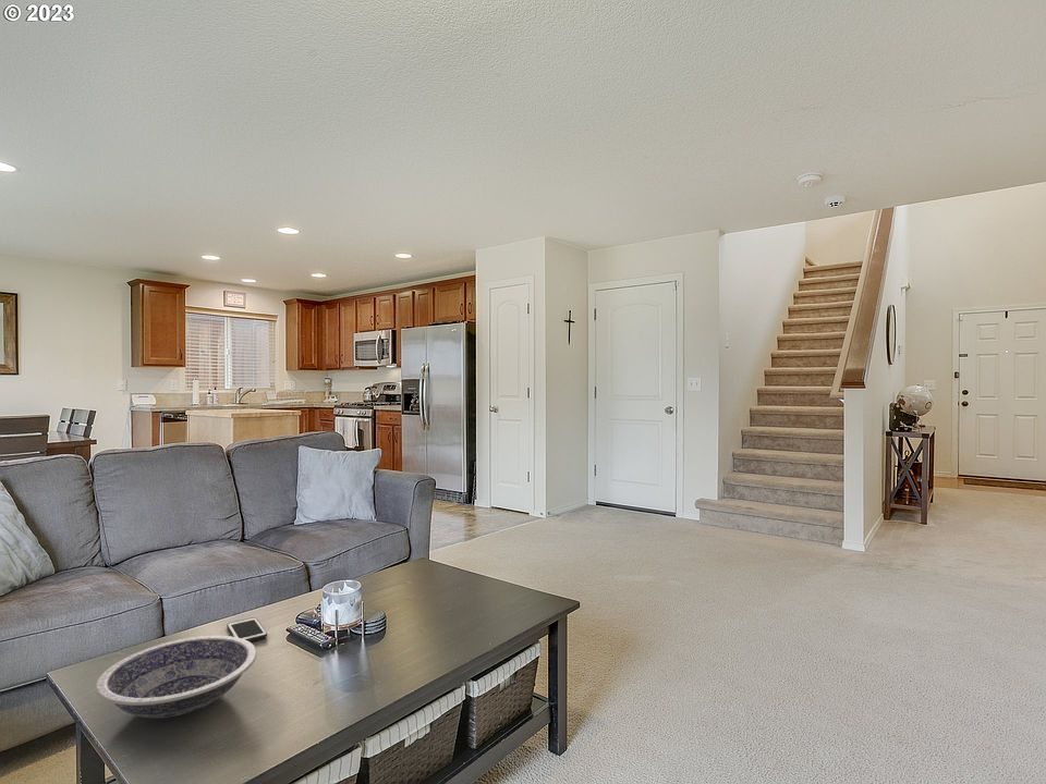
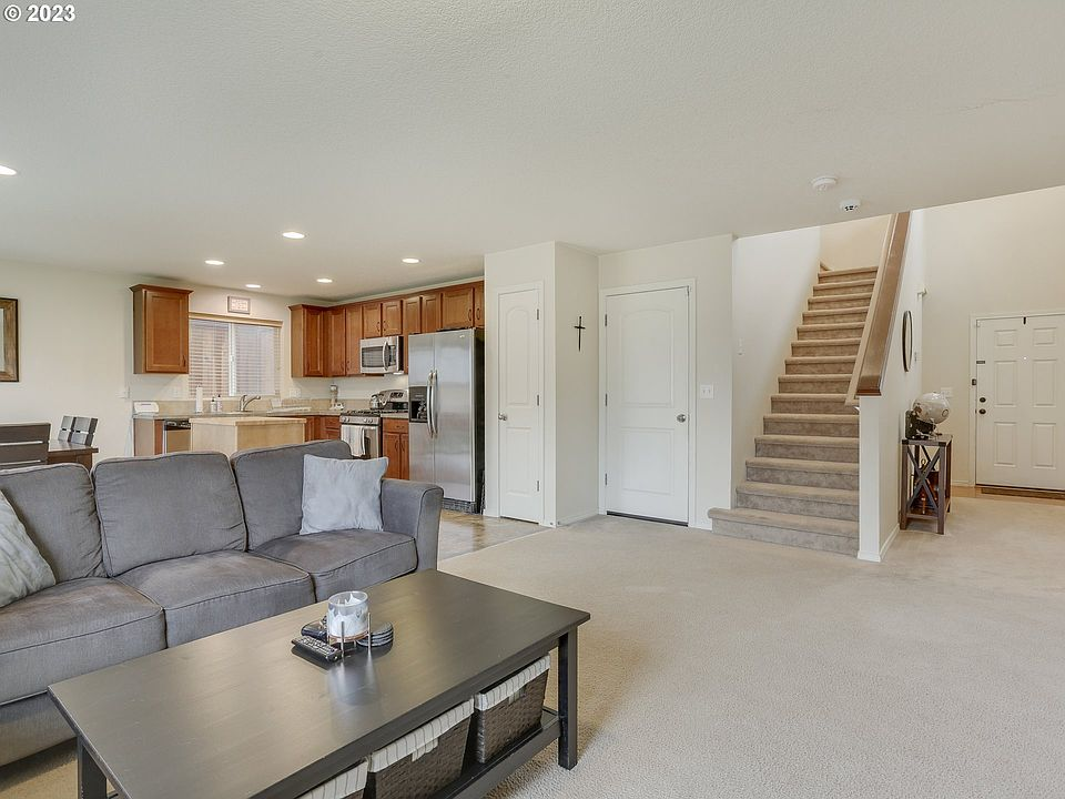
- bowl [95,635,258,720]
- cell phone [226,616,268,642]
